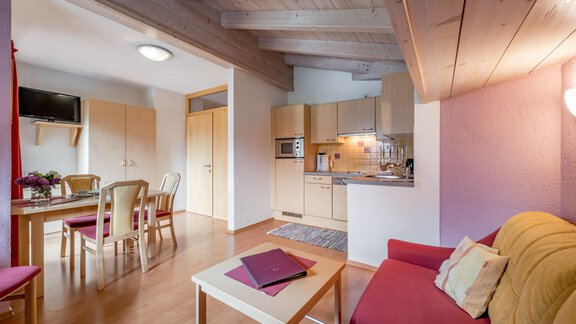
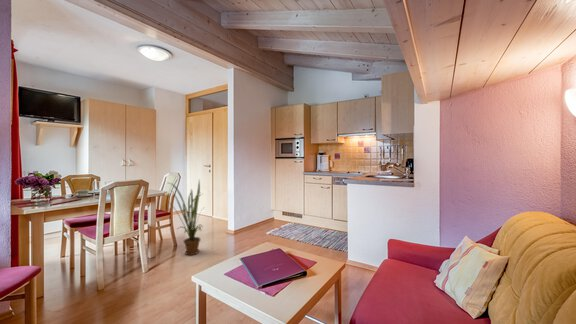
+ house plant [163,178,204,256]
